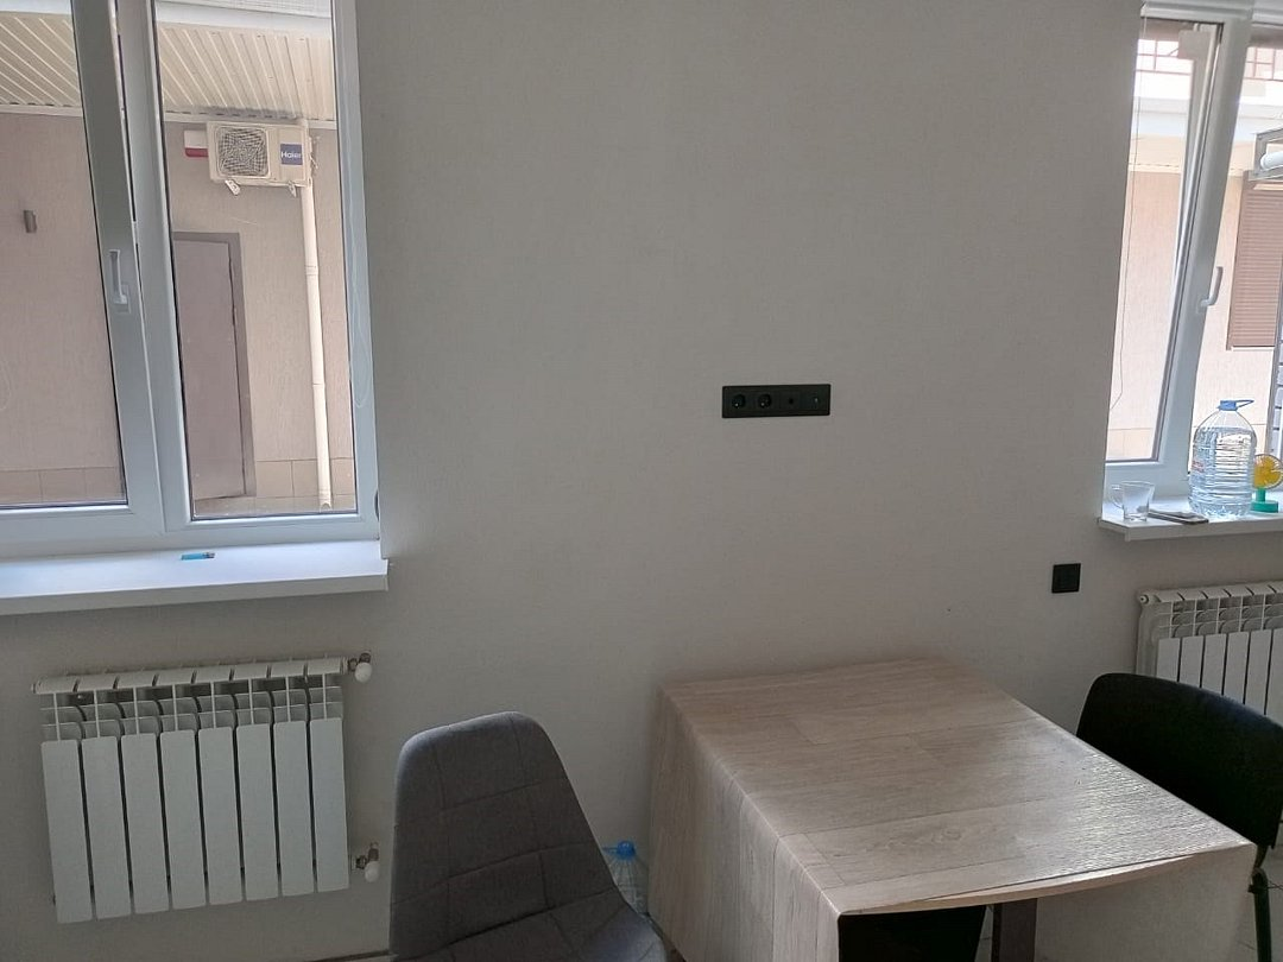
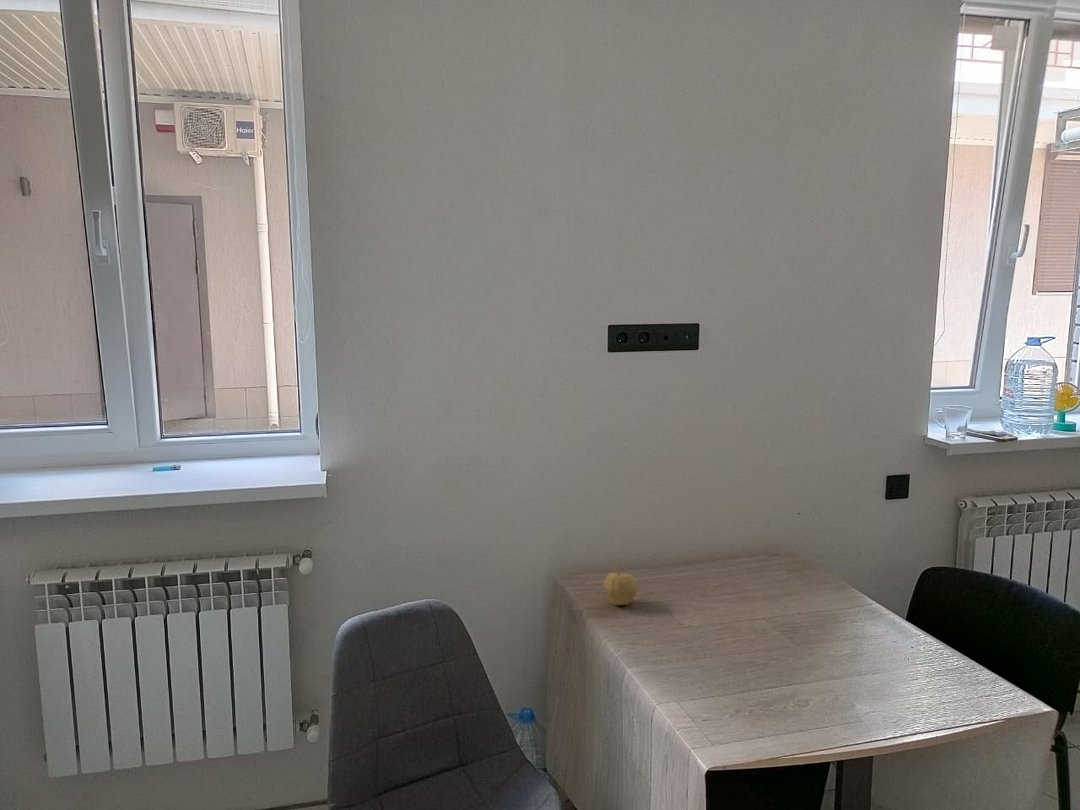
+ fruit [603,564,638,606]
